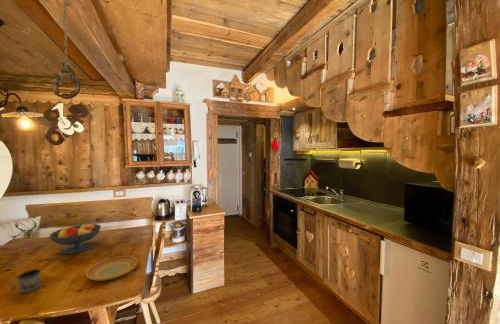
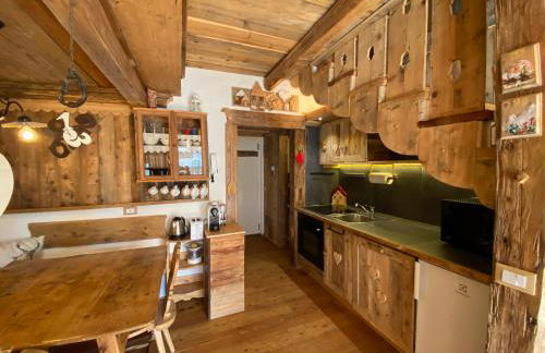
- fruit bowl [49,223,102,255]
- mug [9,268,42,294]
- plate [85,255,139,282]
